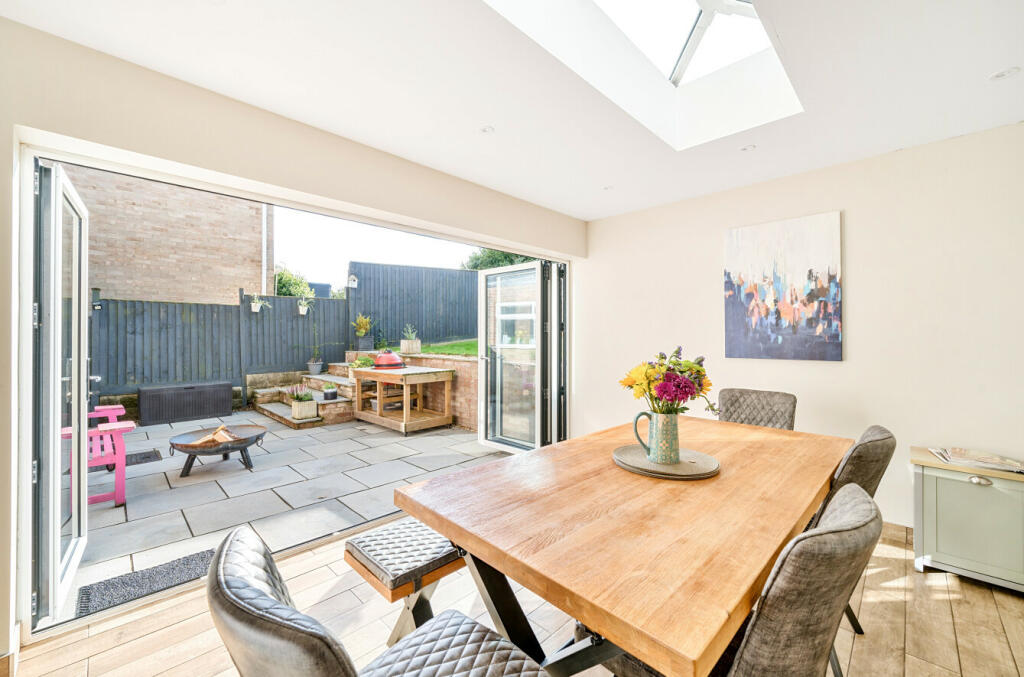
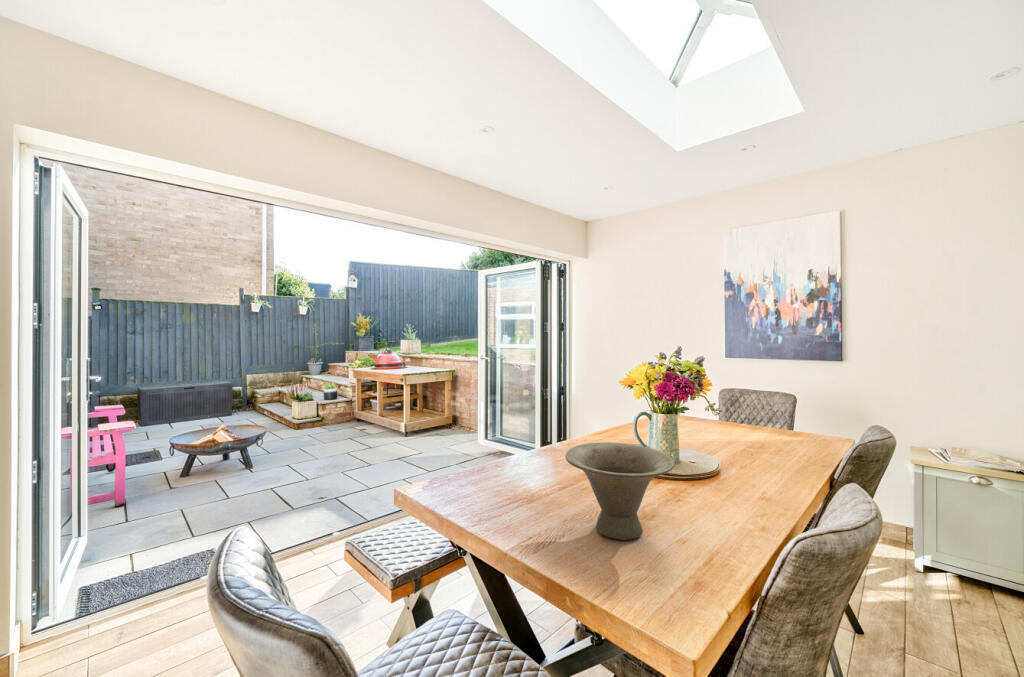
+ bowl [564,441,676,541]
